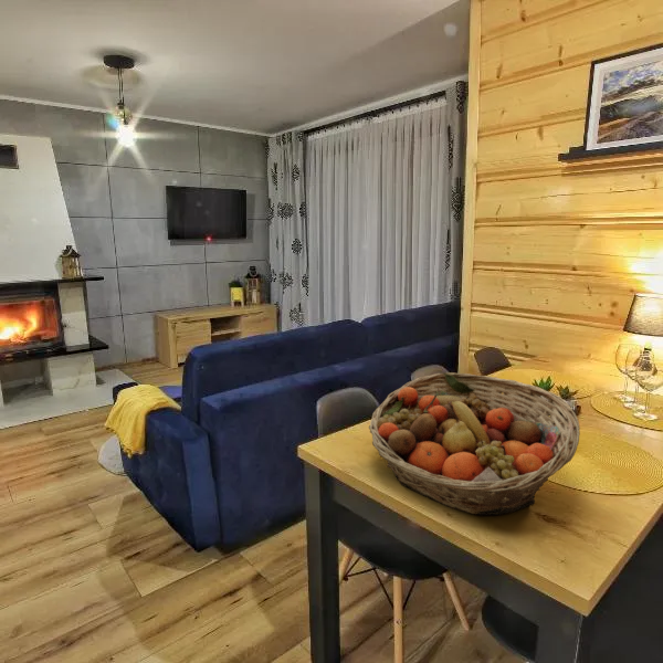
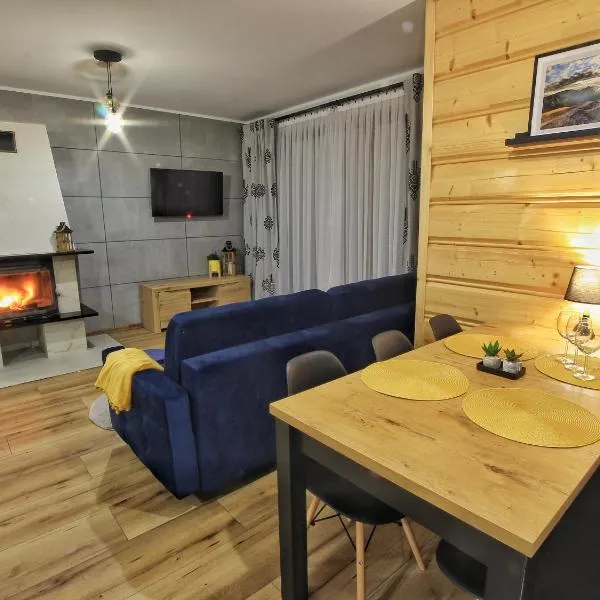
- fruit basket [368,371,581,516]
